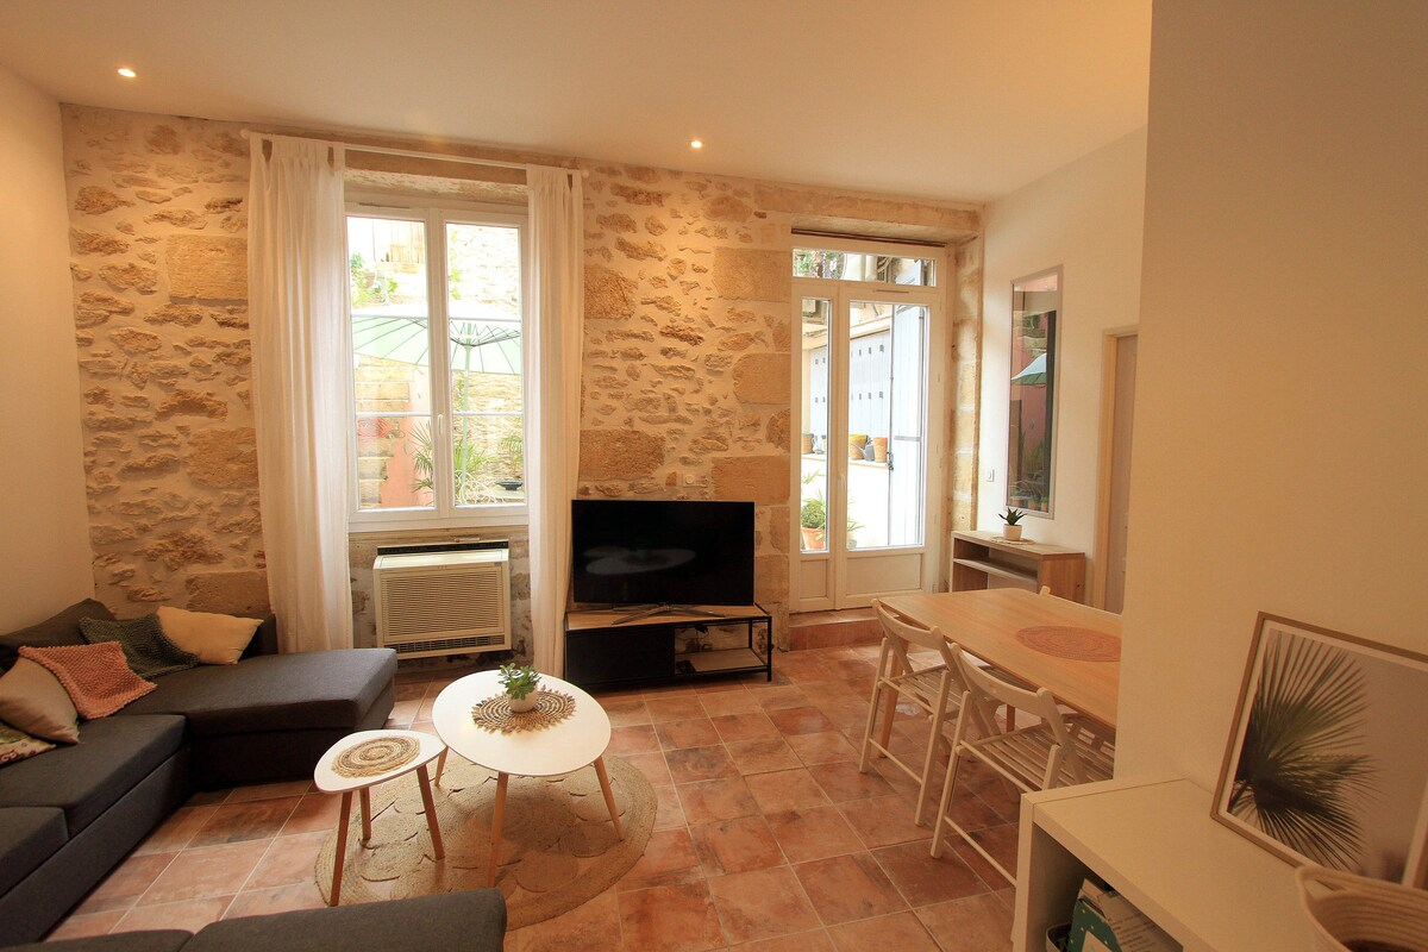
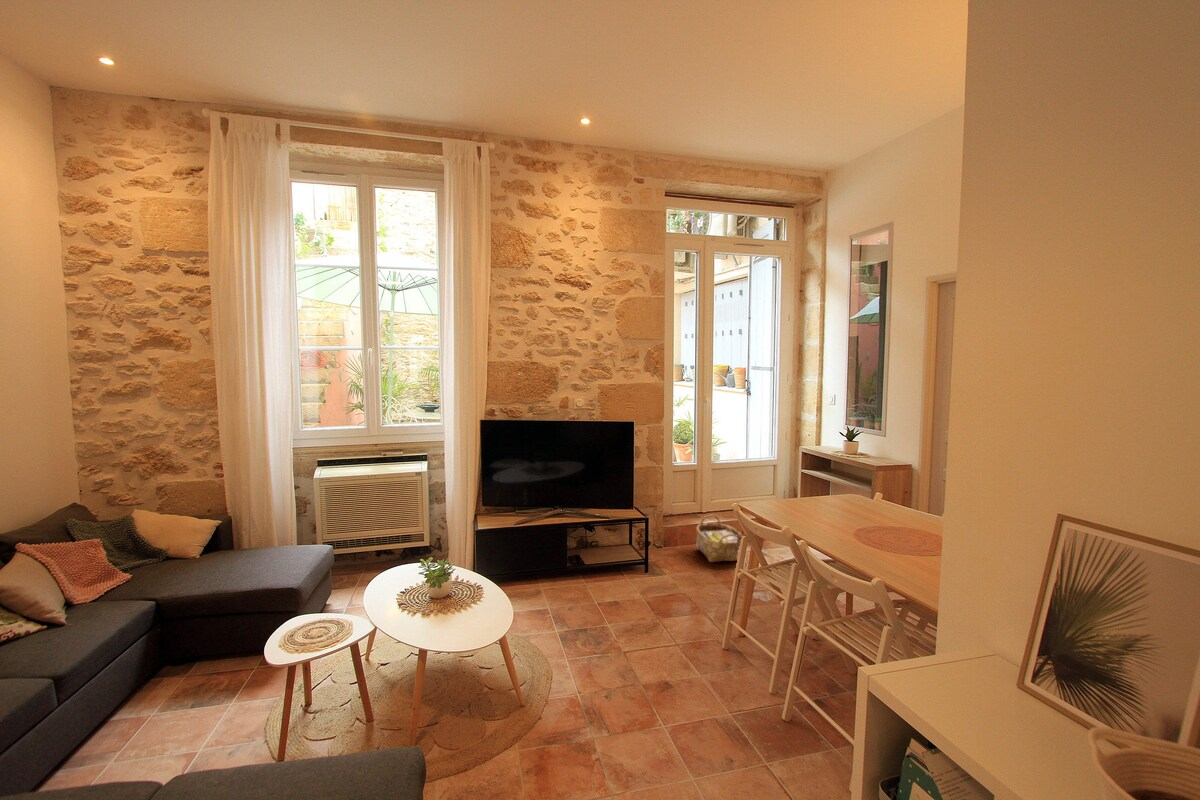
+ woven basket [695,514,743,563]
